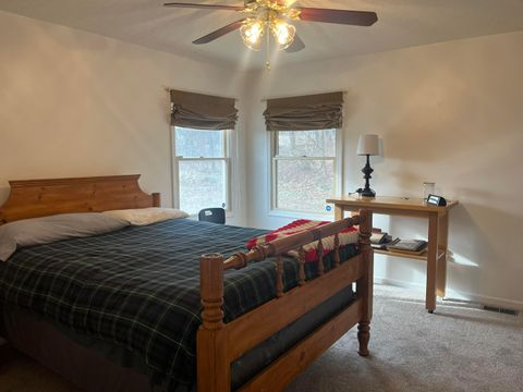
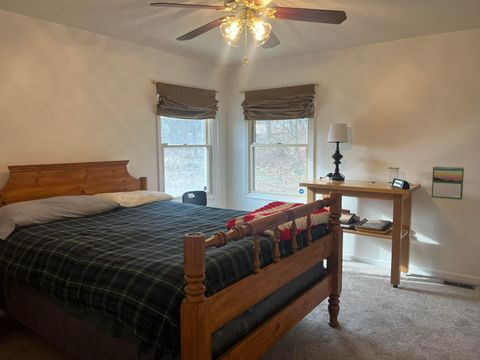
+ calendar [431,165,465,201]
